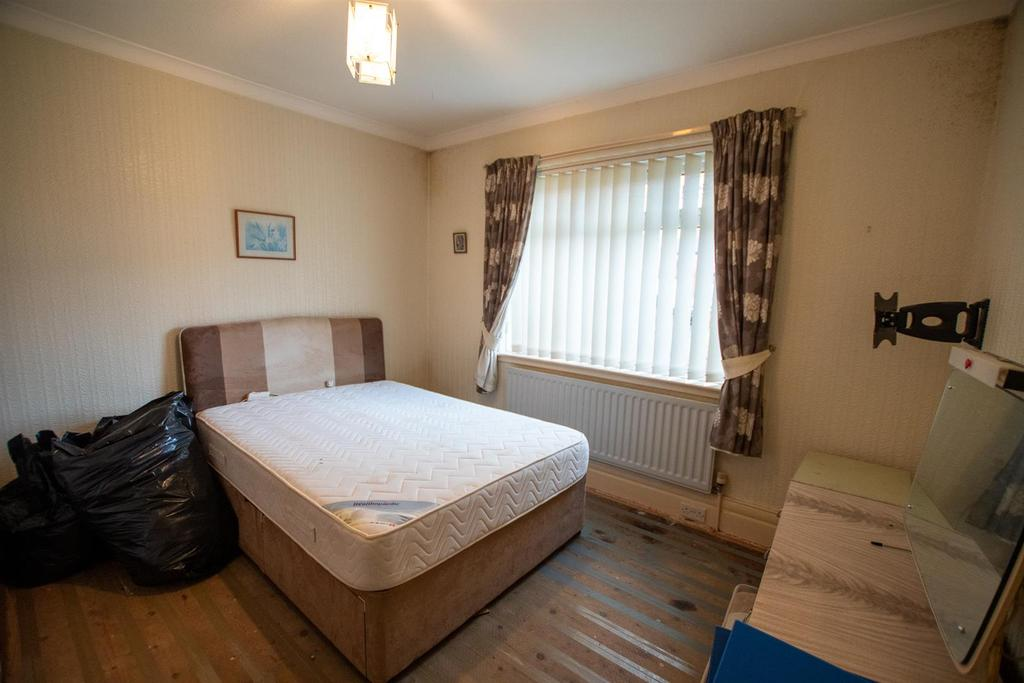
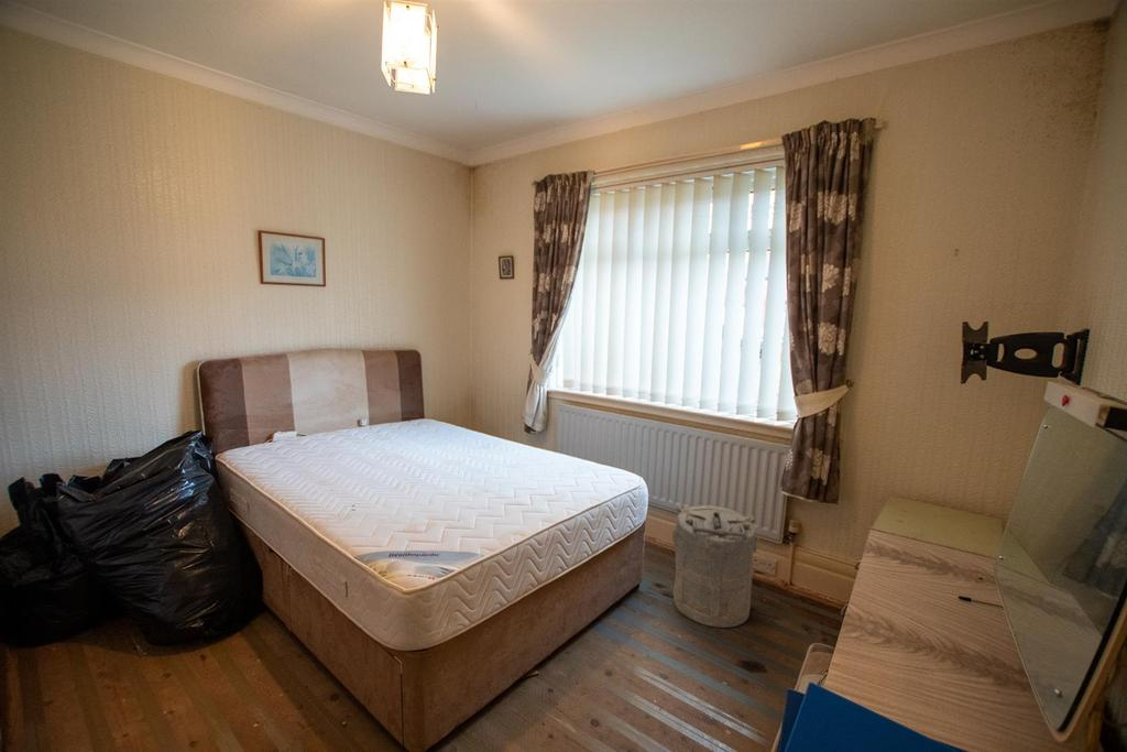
+ laundry hamper [671,503,761,629]
